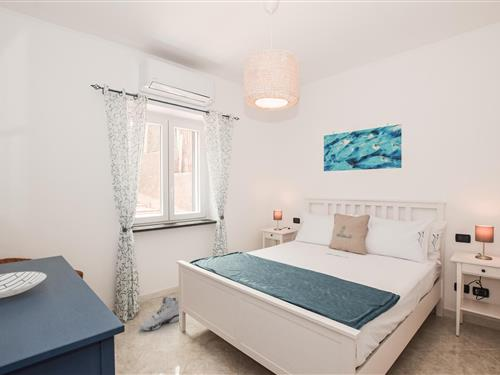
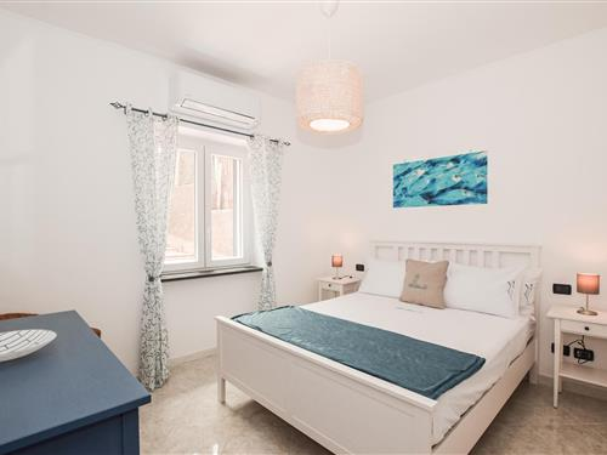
- sneaker [139,295,180,331]
